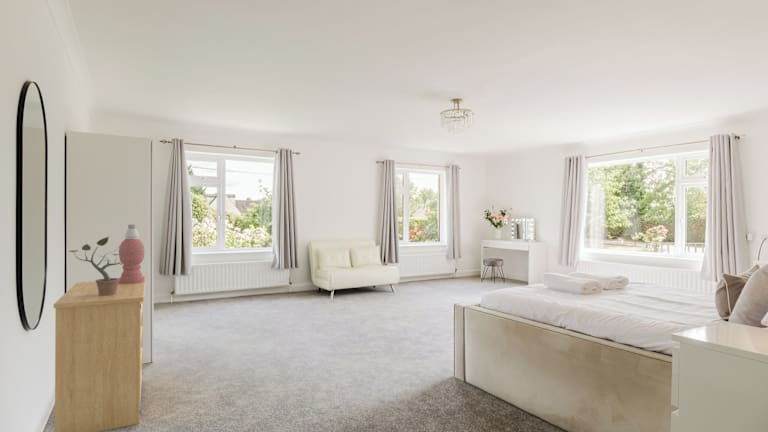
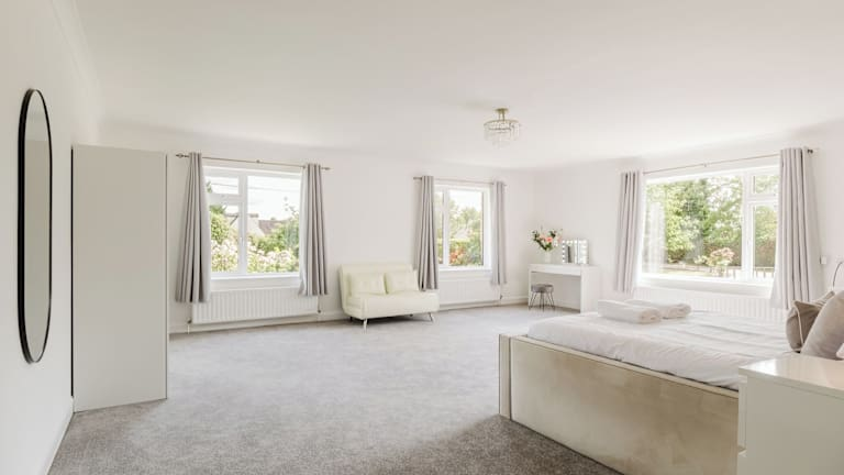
- dresser [53,278,147,432]
- potted plant [68,236,134,296]
- table lamp [118,224,146,284]
